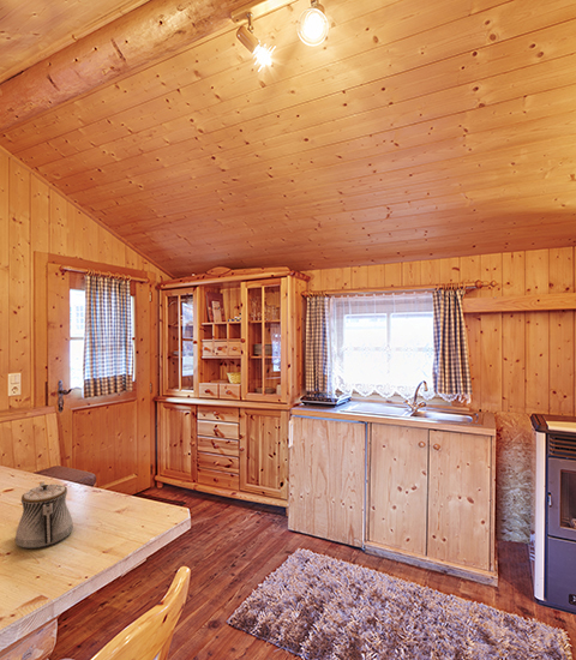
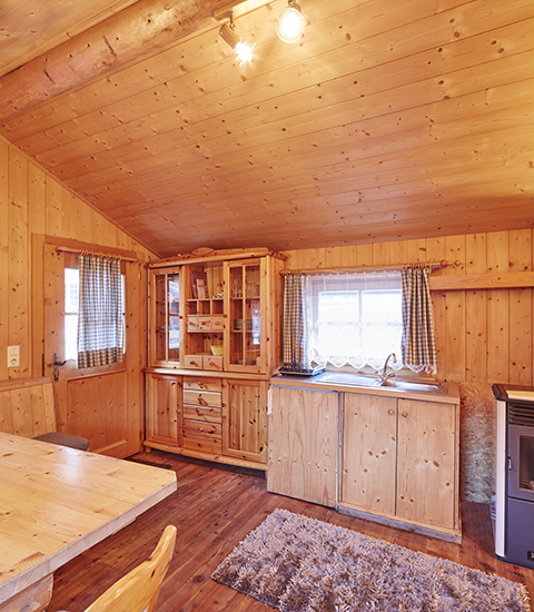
- teapot [14,480,74,550]
